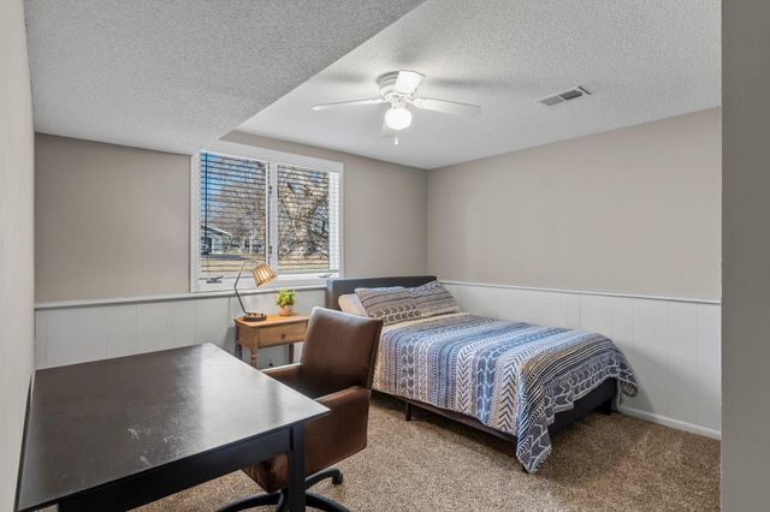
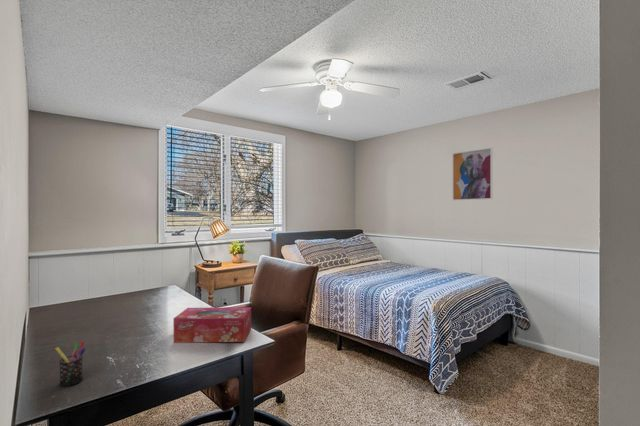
+ wall art [451,147,494,201]
+ tissue box [173,306,252,344]
+ pen holder [55,340,86,387]
